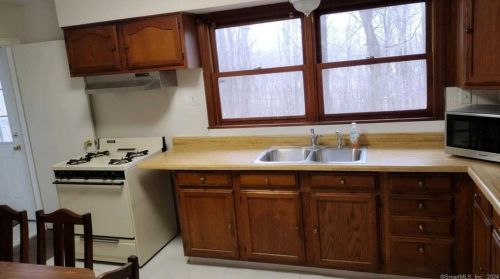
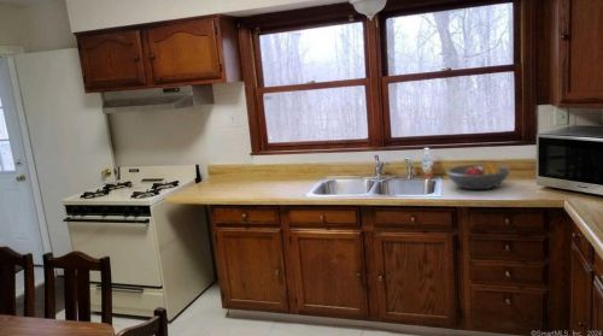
+ fruit bowl [445,160,511,190]
